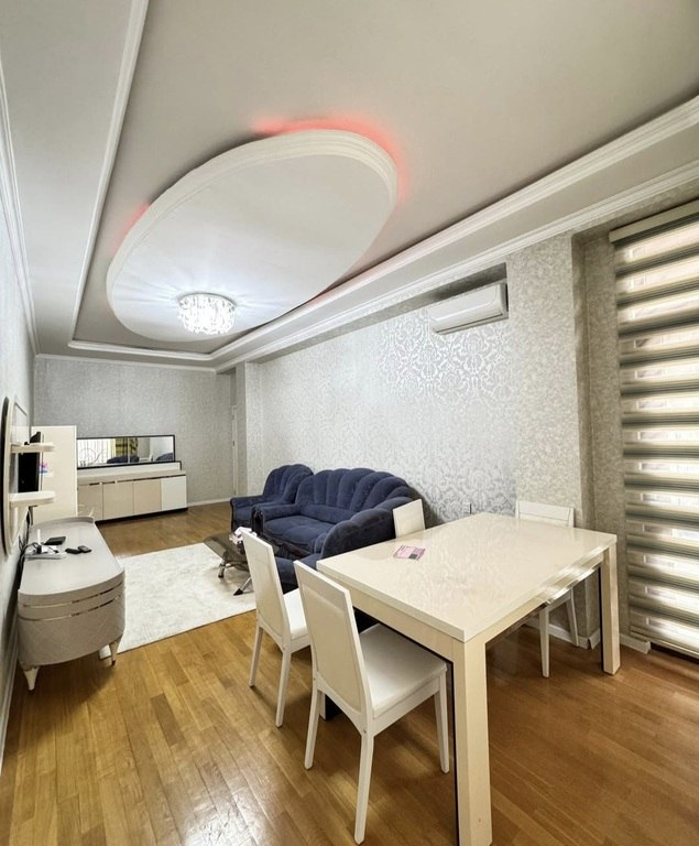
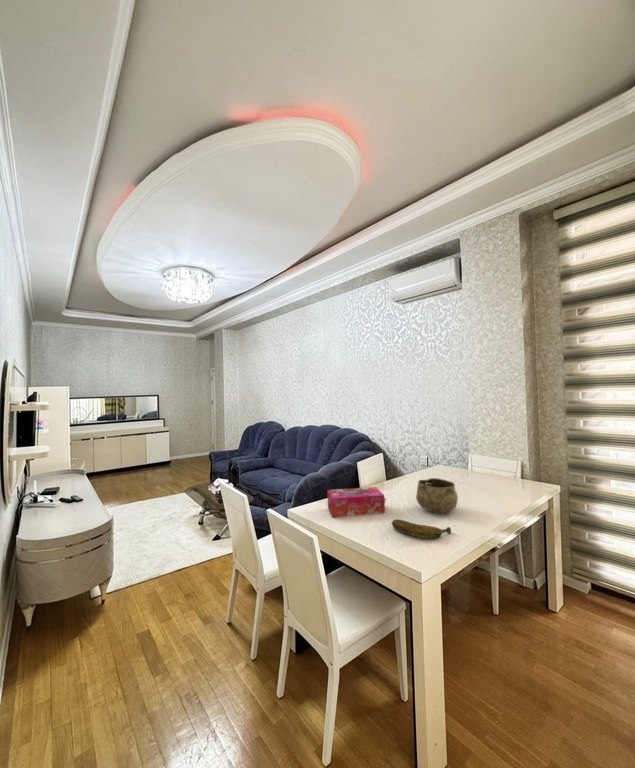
+ tissue box [326,486,386,518]
+ banana [391,518,452,540]
+ decorative bowl [415,477,459,514]
